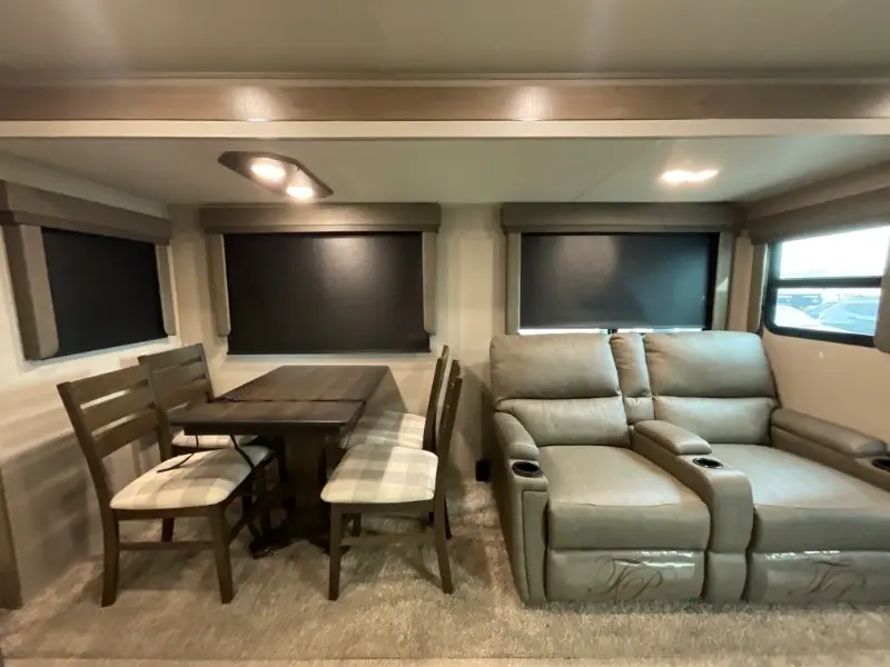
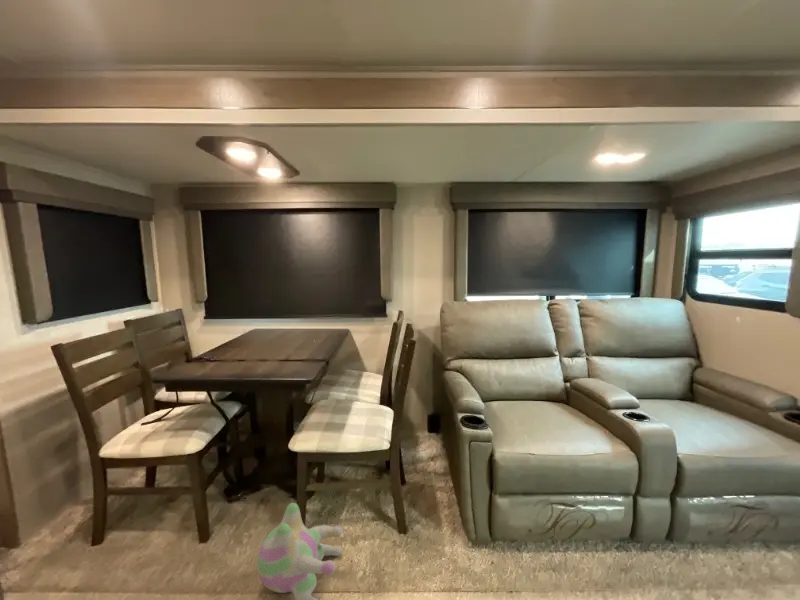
+ plush toy [256,502,344,600]
